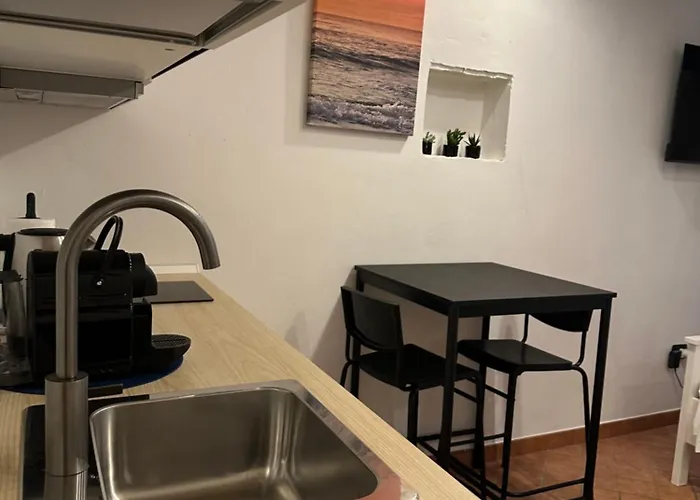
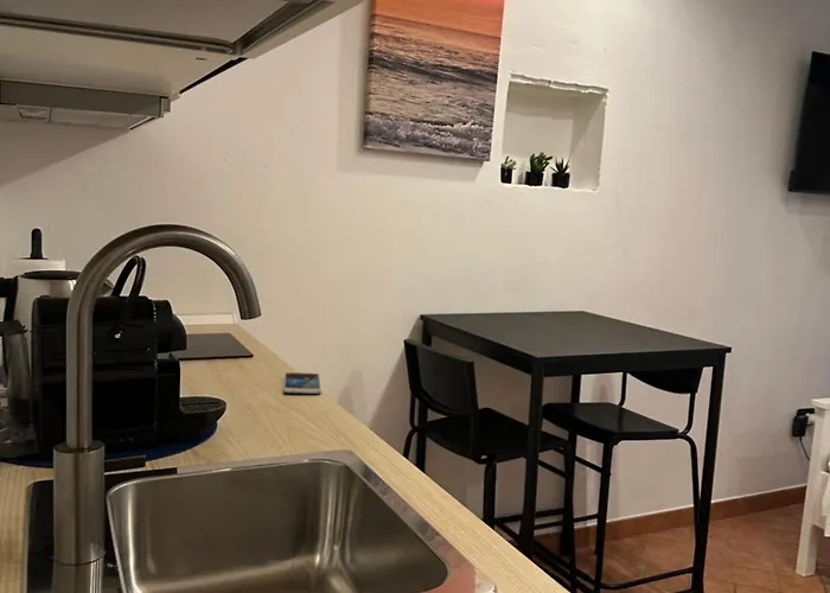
+ smartphone [282,371,321,395]
